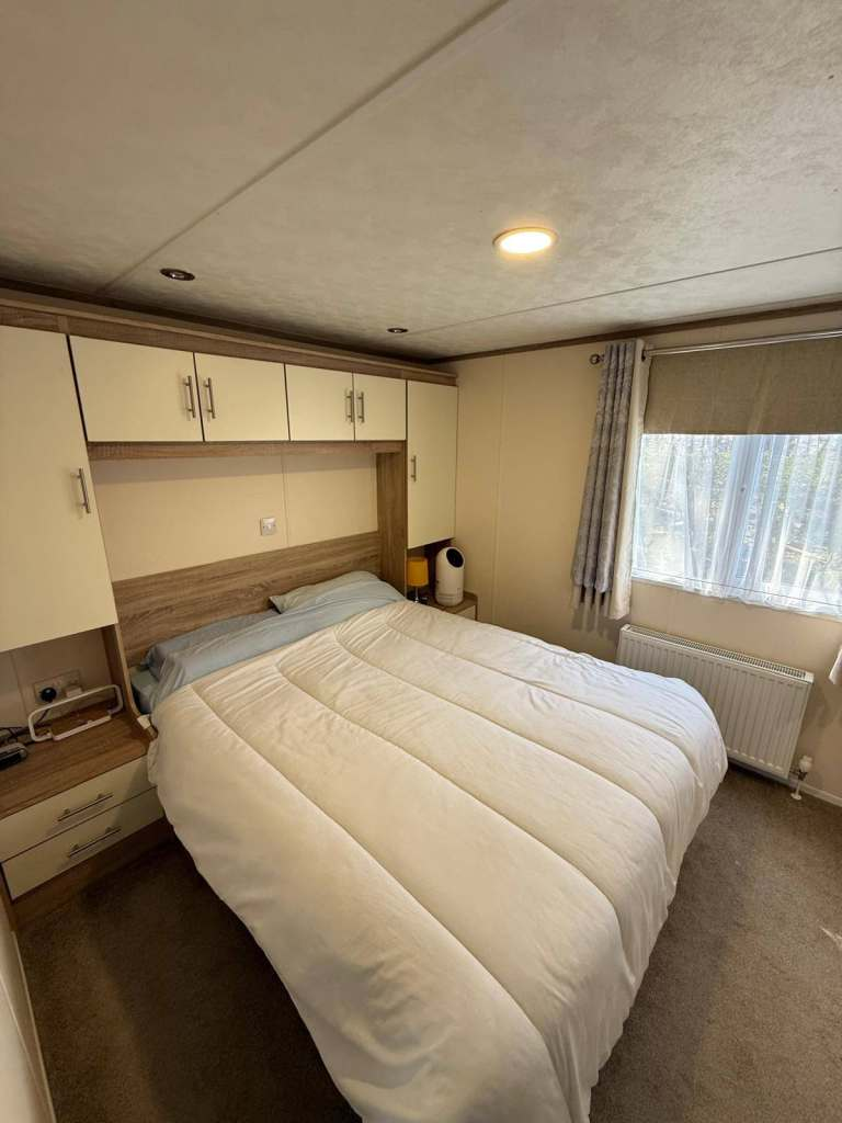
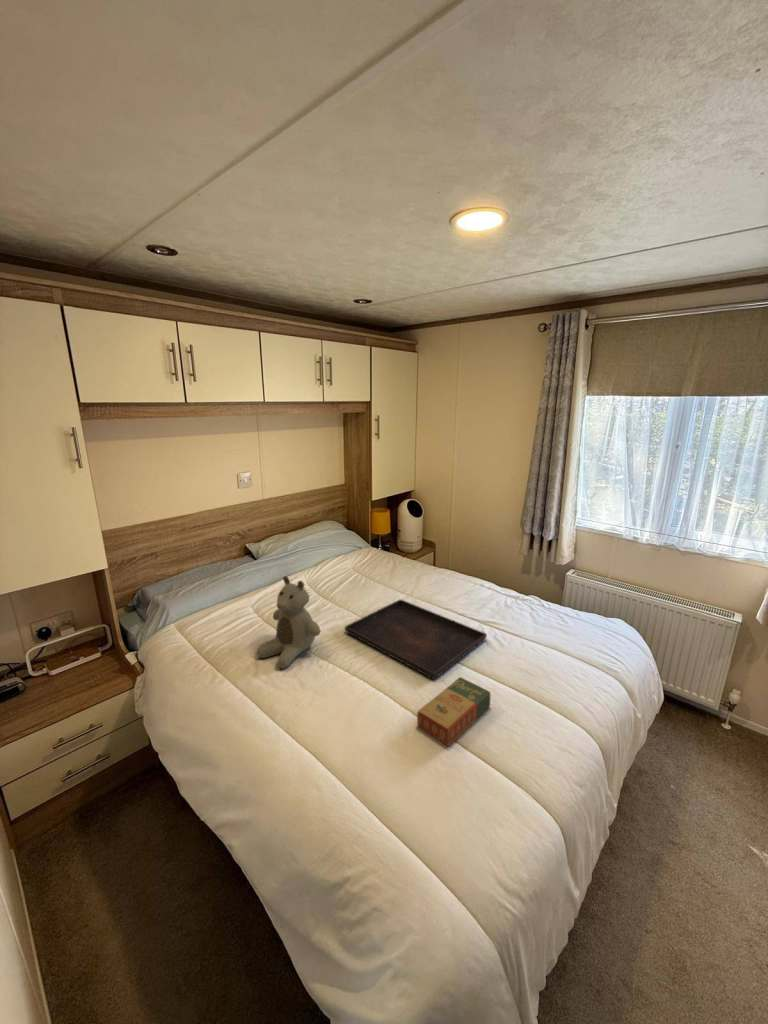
+ book [416,676,491,747]
+ serving tray [344,598,488,681]
+ teddy bear [256,575,321,669]
